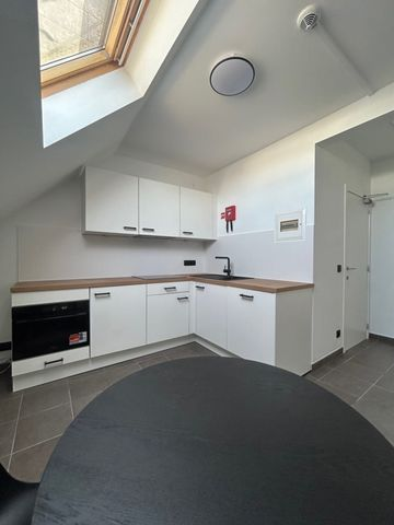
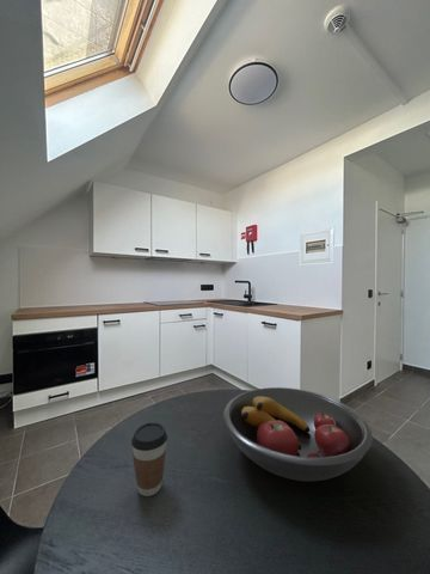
+ coffee cup [130,422,168,497]
+ fruit bowl [222,386,374,482]
